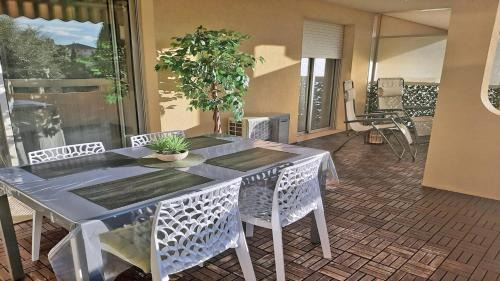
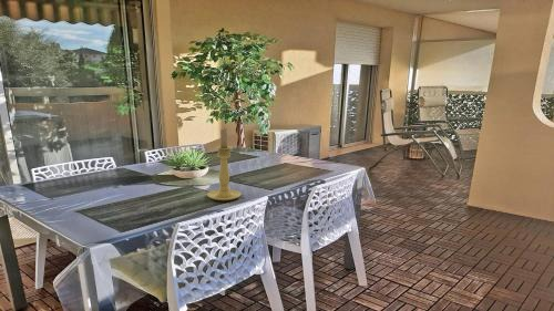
+ candle holder [206,127,243,201]
